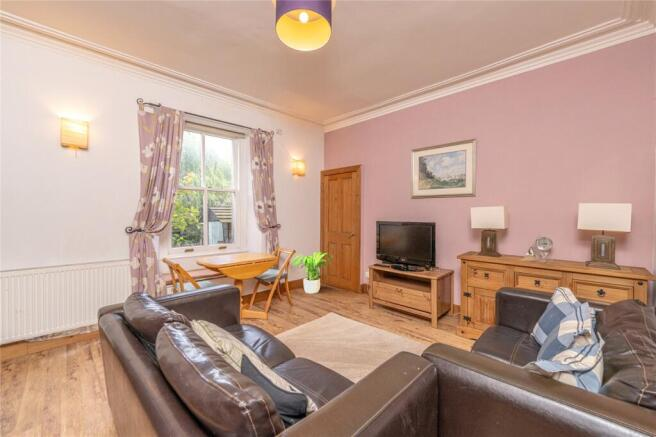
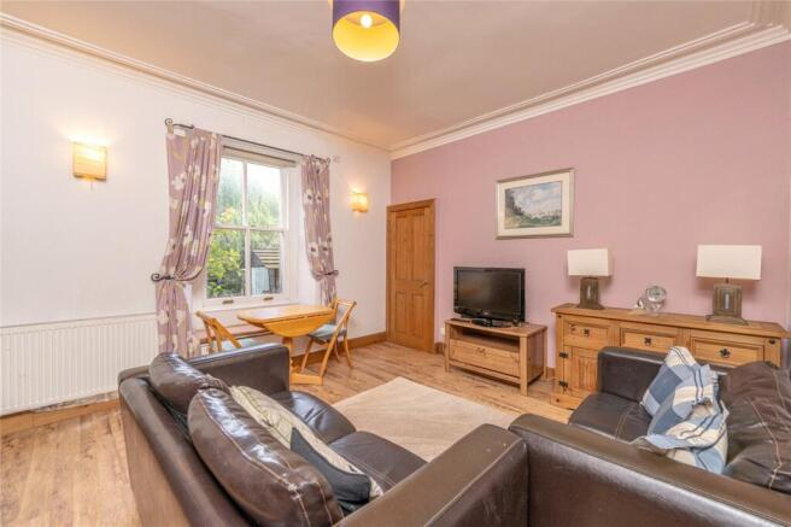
- potted plant [291,251,334,294]
